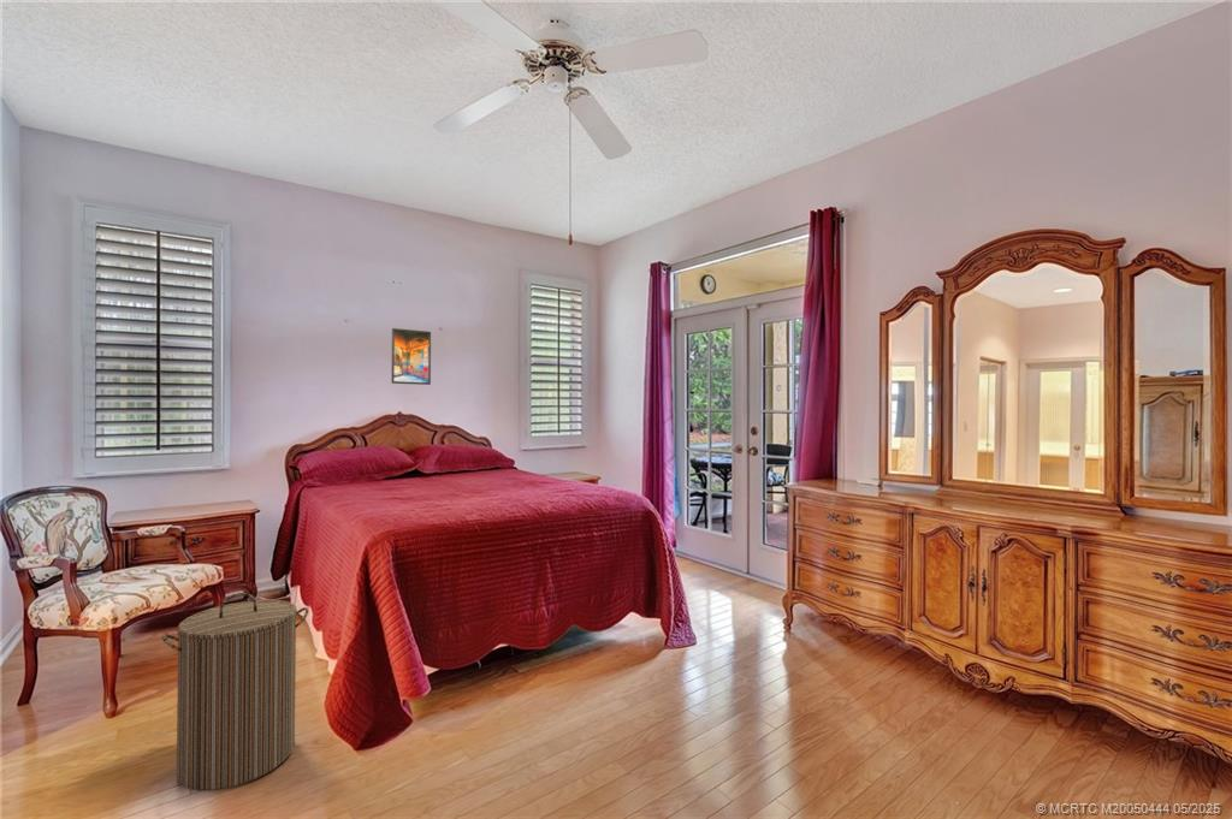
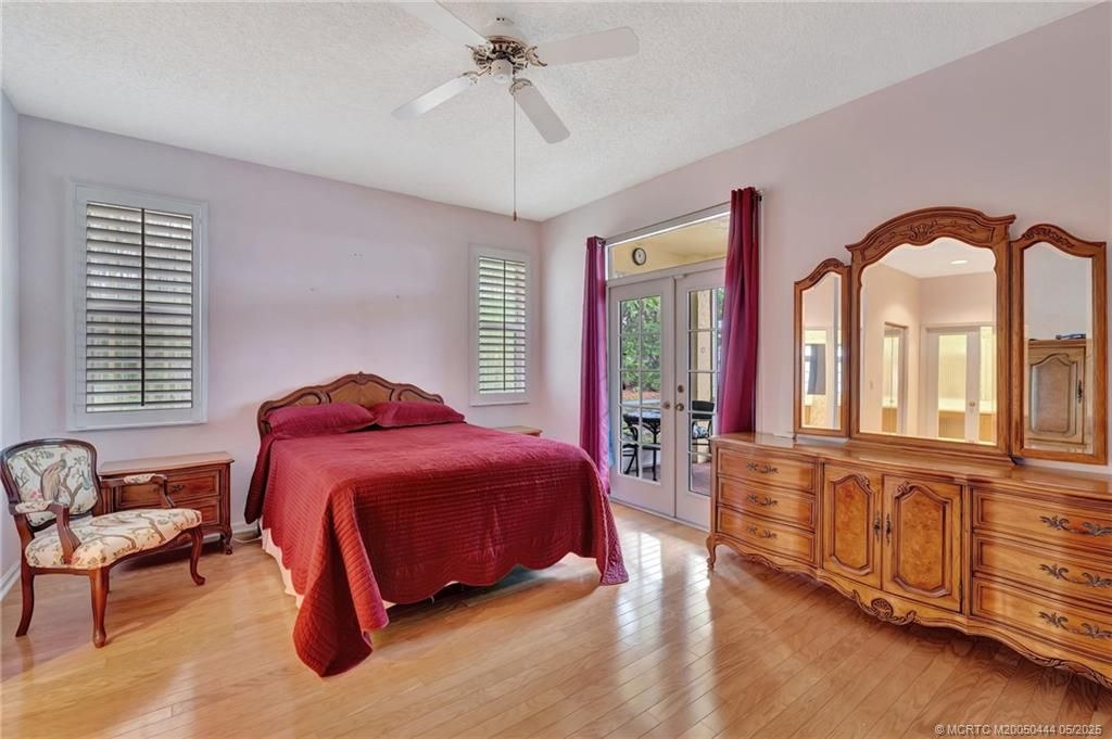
- laundry hamper [161,592,310,791]
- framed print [390,327,432,386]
